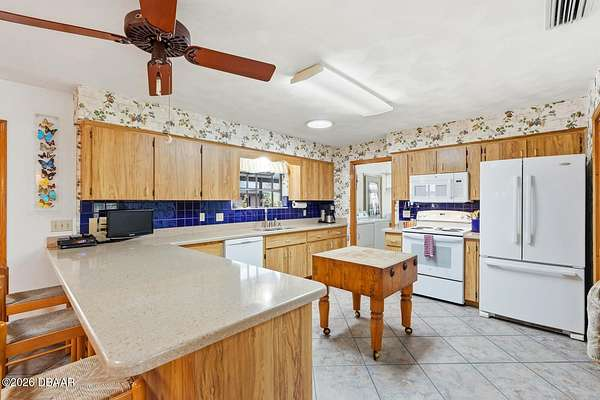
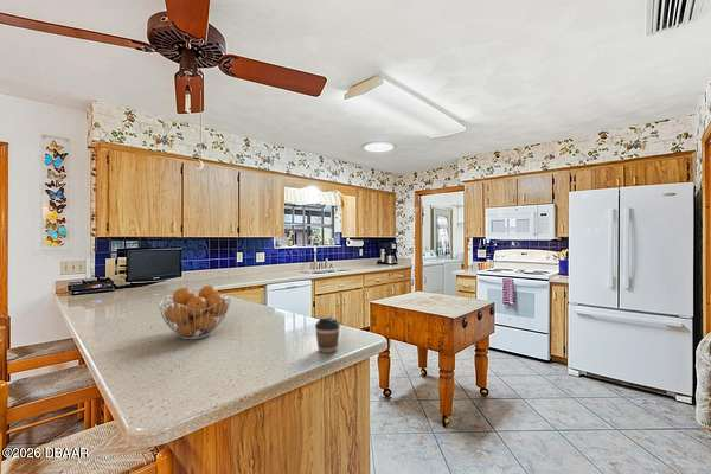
+ coffee cup [314,316,341,354]
+ fruit basket [158,284,232,340]
